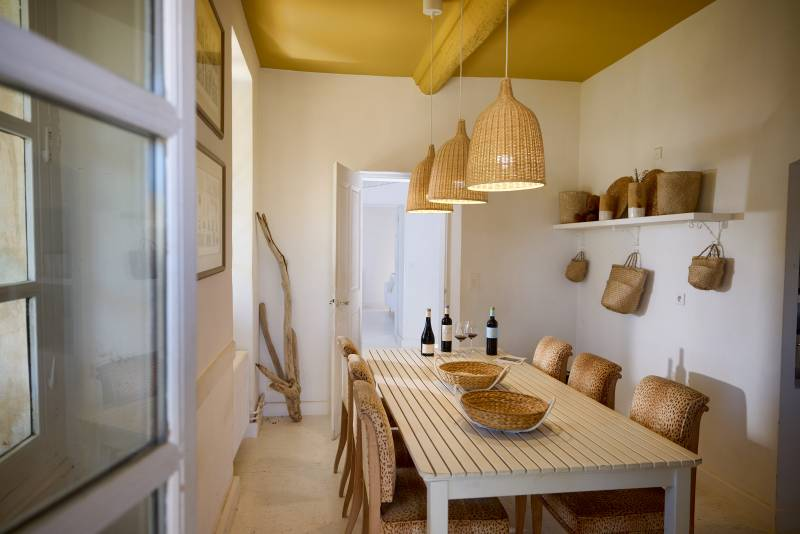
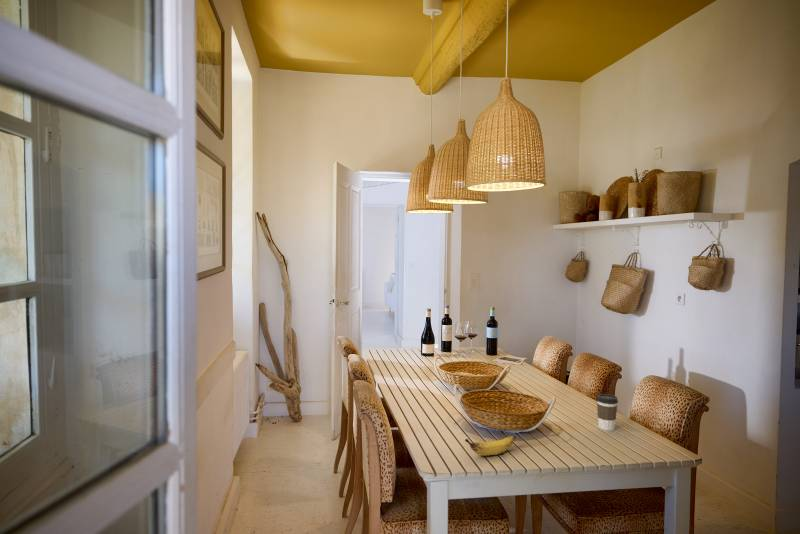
+ banana [464,435,516,457]
+ coffee cup [596,393,619,431]
